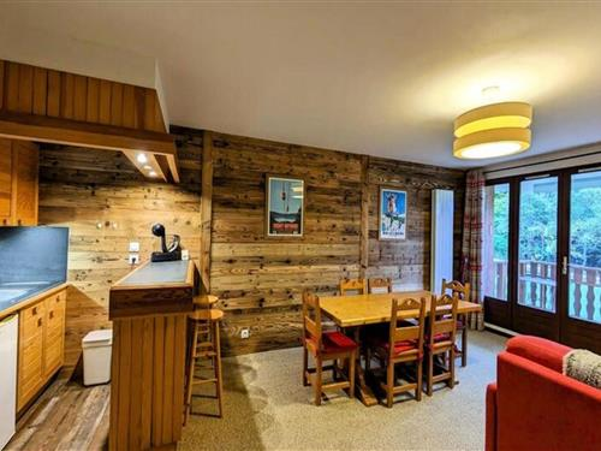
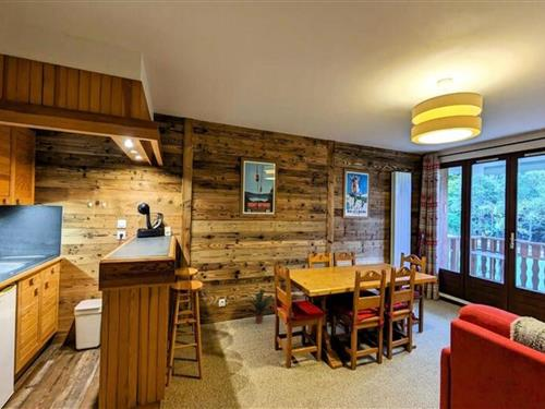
+ potted plant [244,288,275,325]
